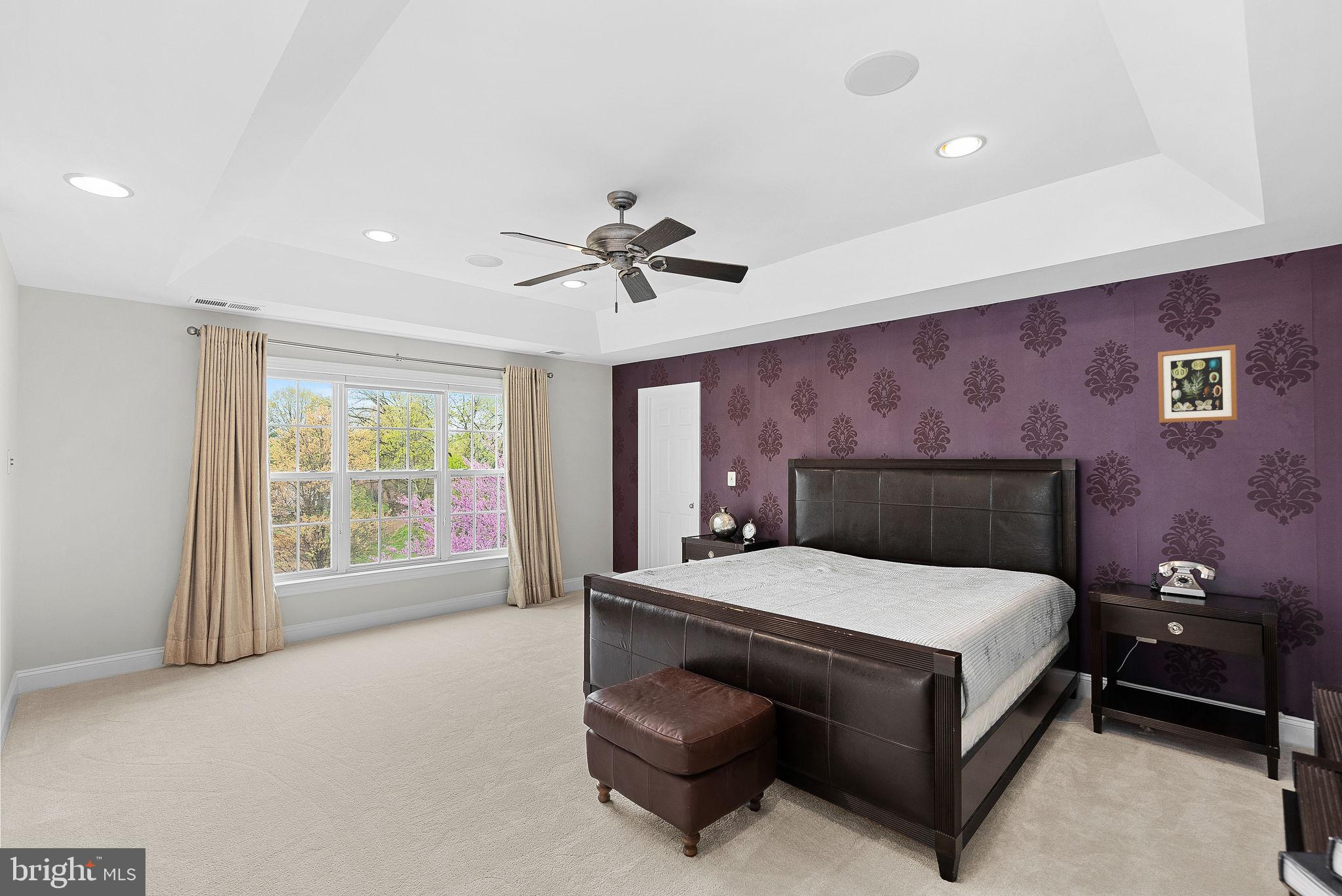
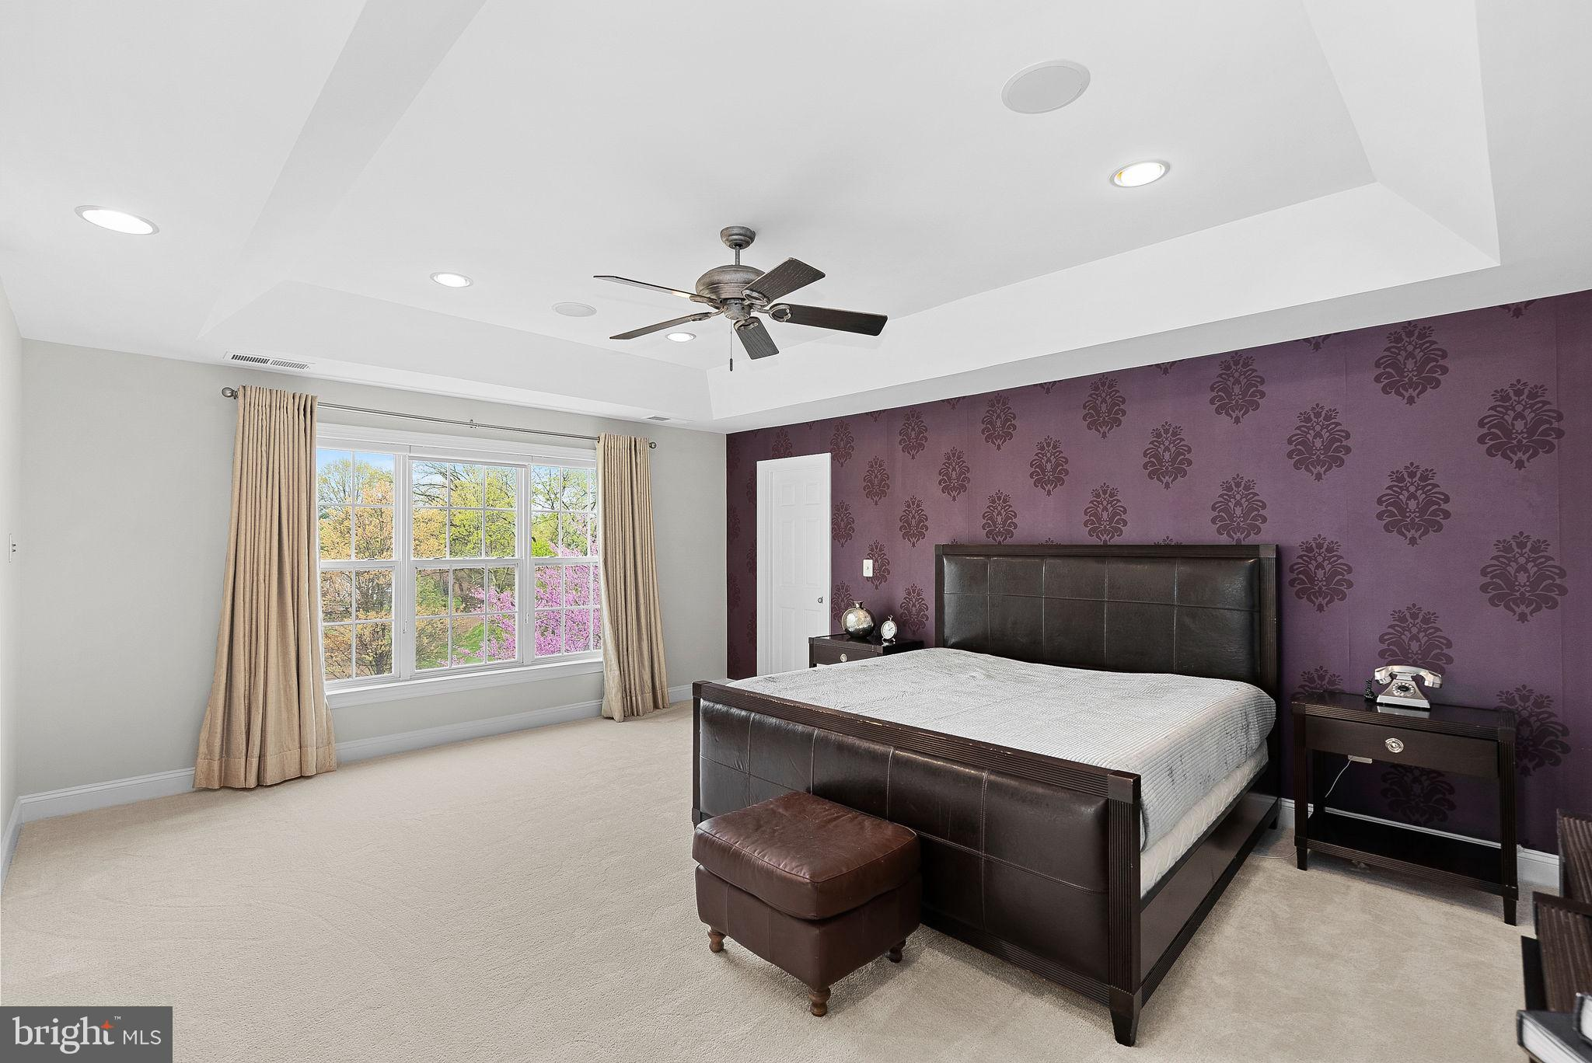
- wall art [1157,344,1238,424]
